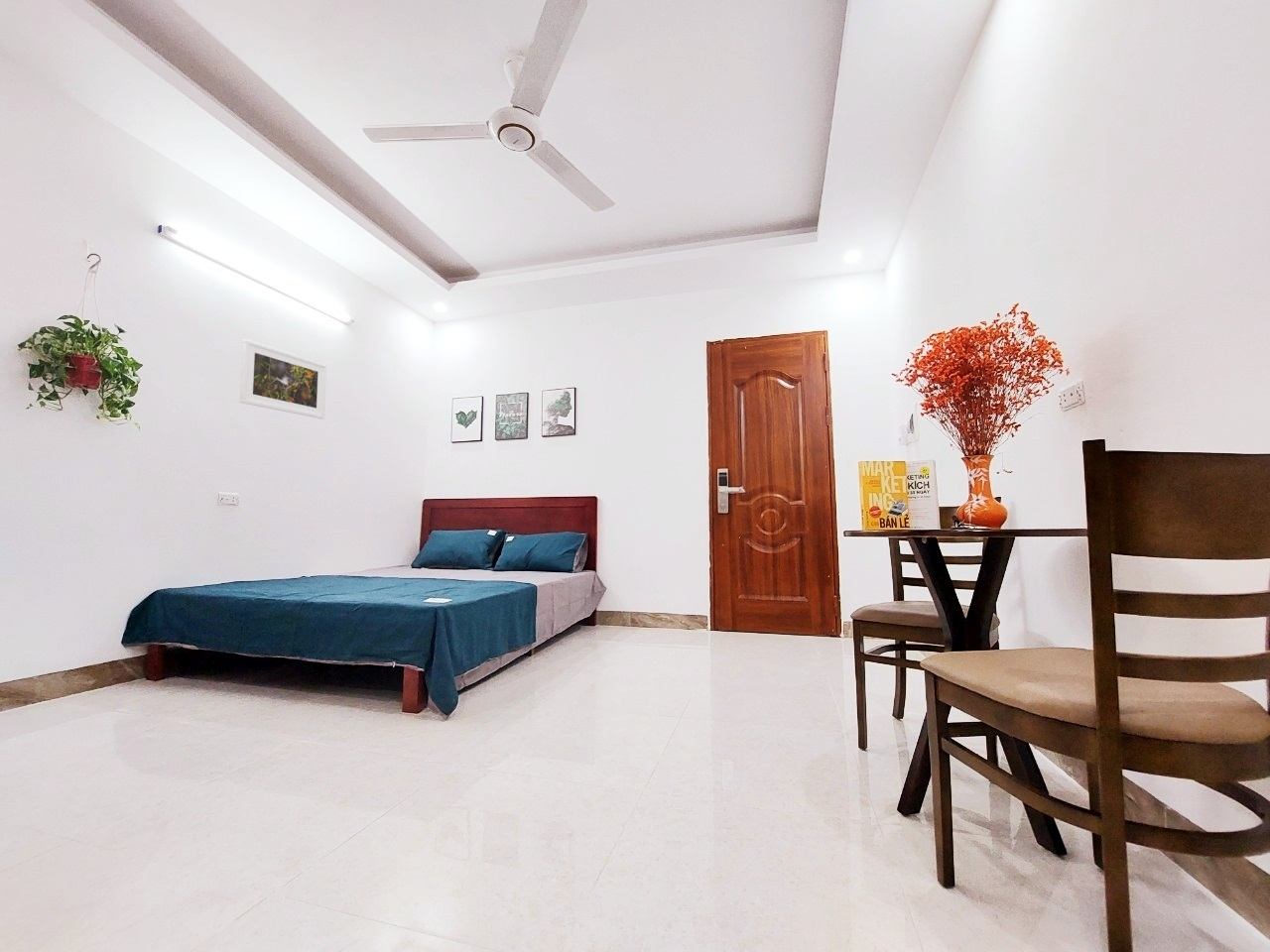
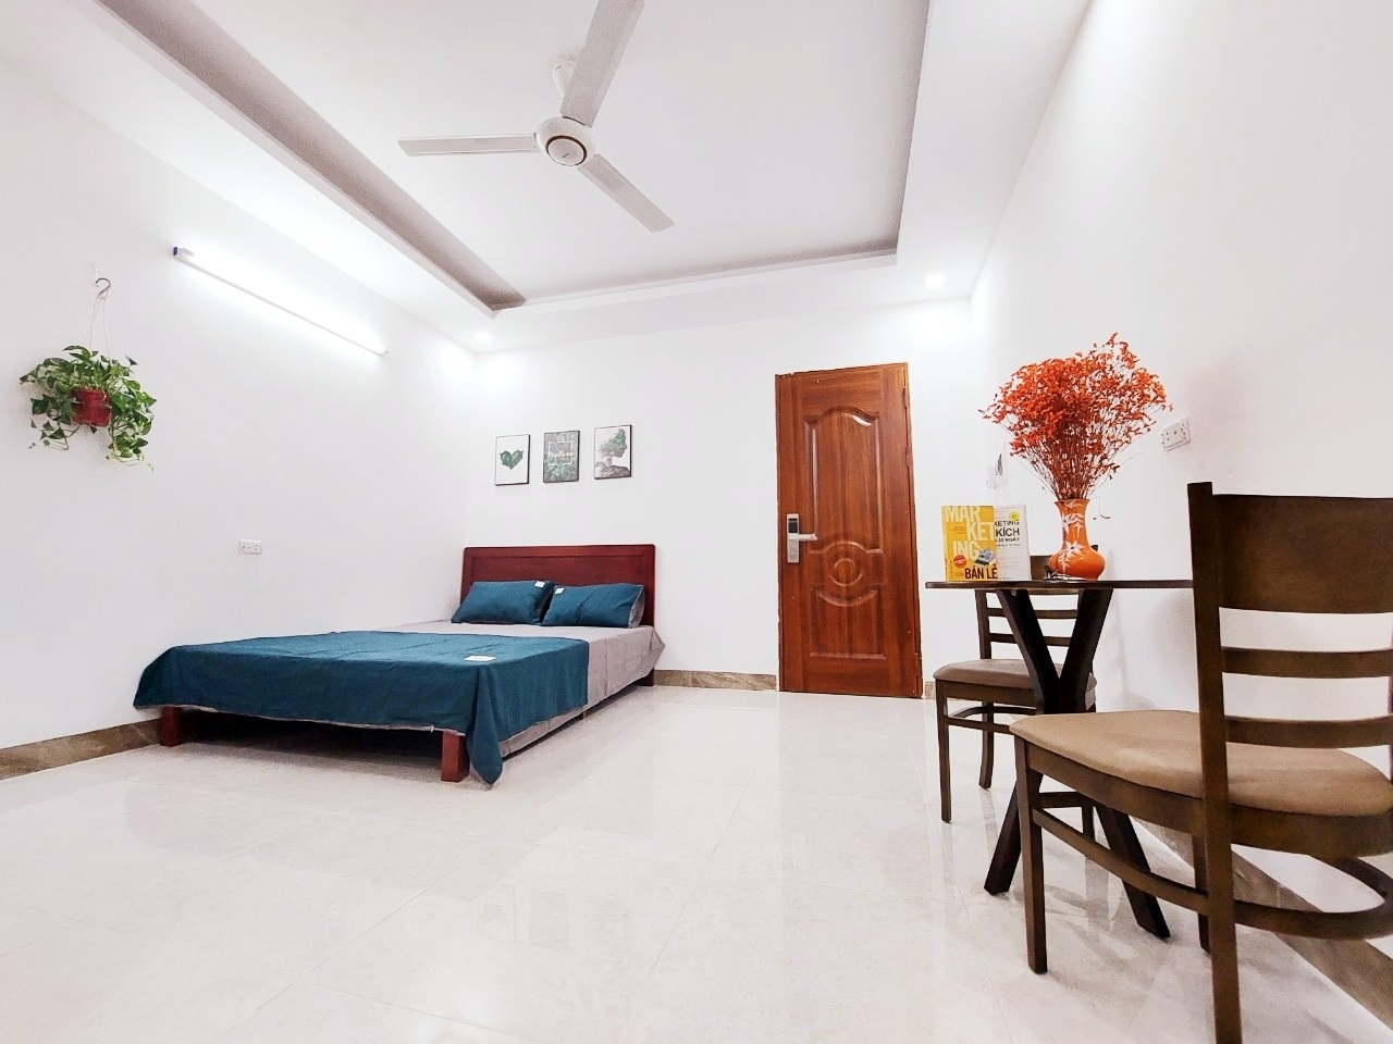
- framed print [239,338,327,419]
